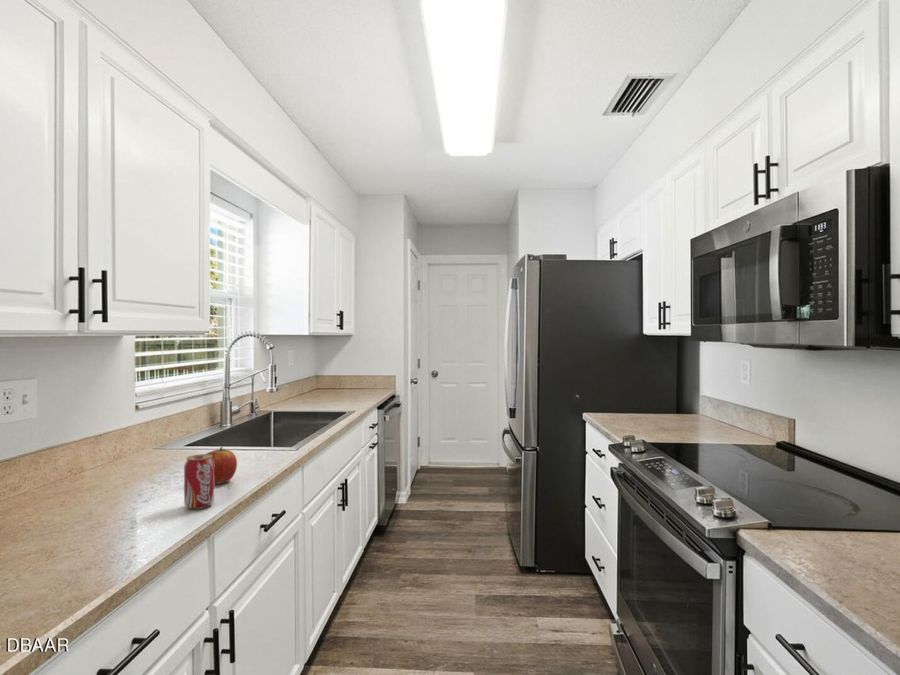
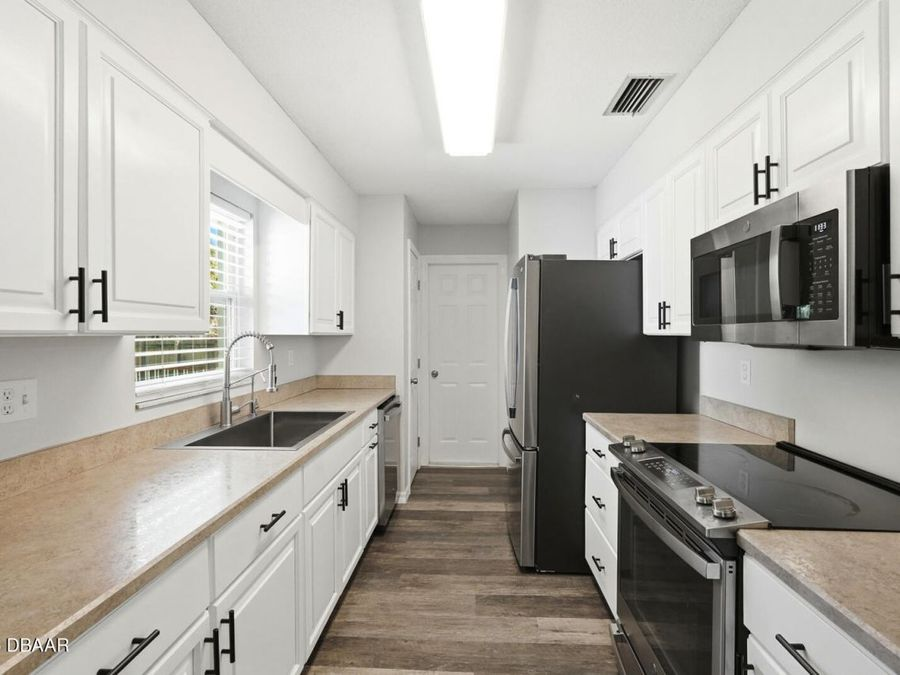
- beverage can [183,453,215,510]
- apple [206,446,238,485]
